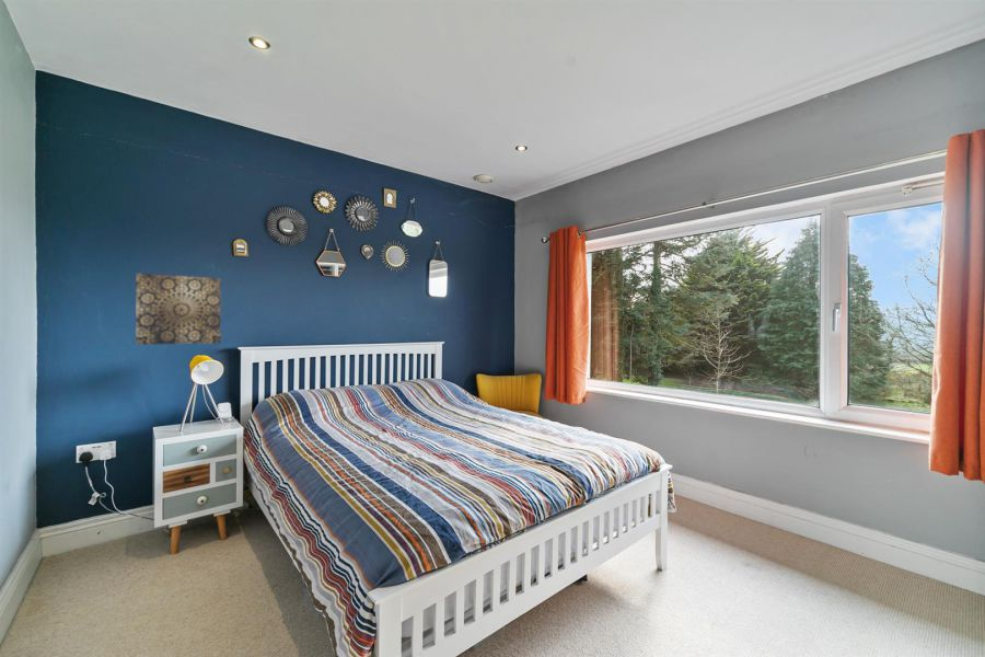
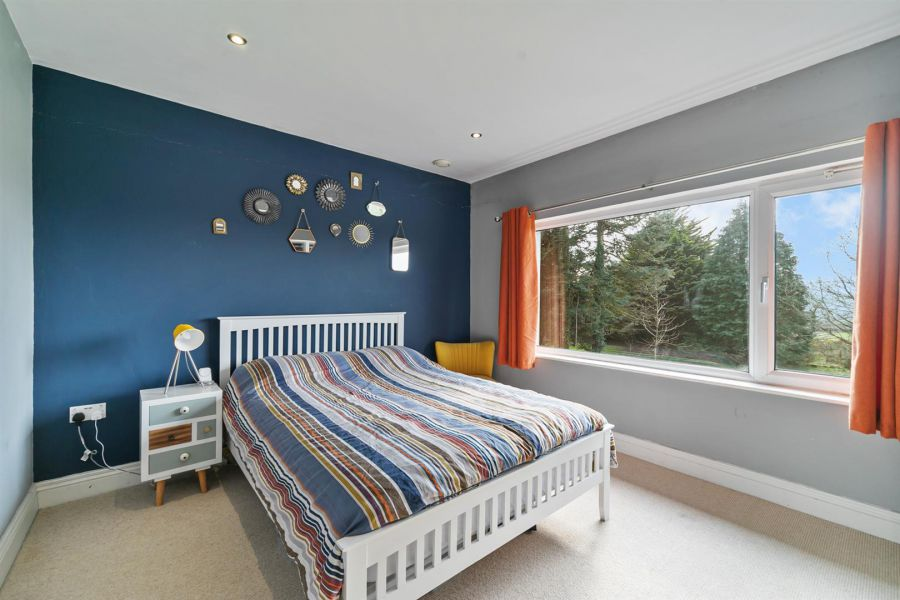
- wall art [135,272,222,346]
